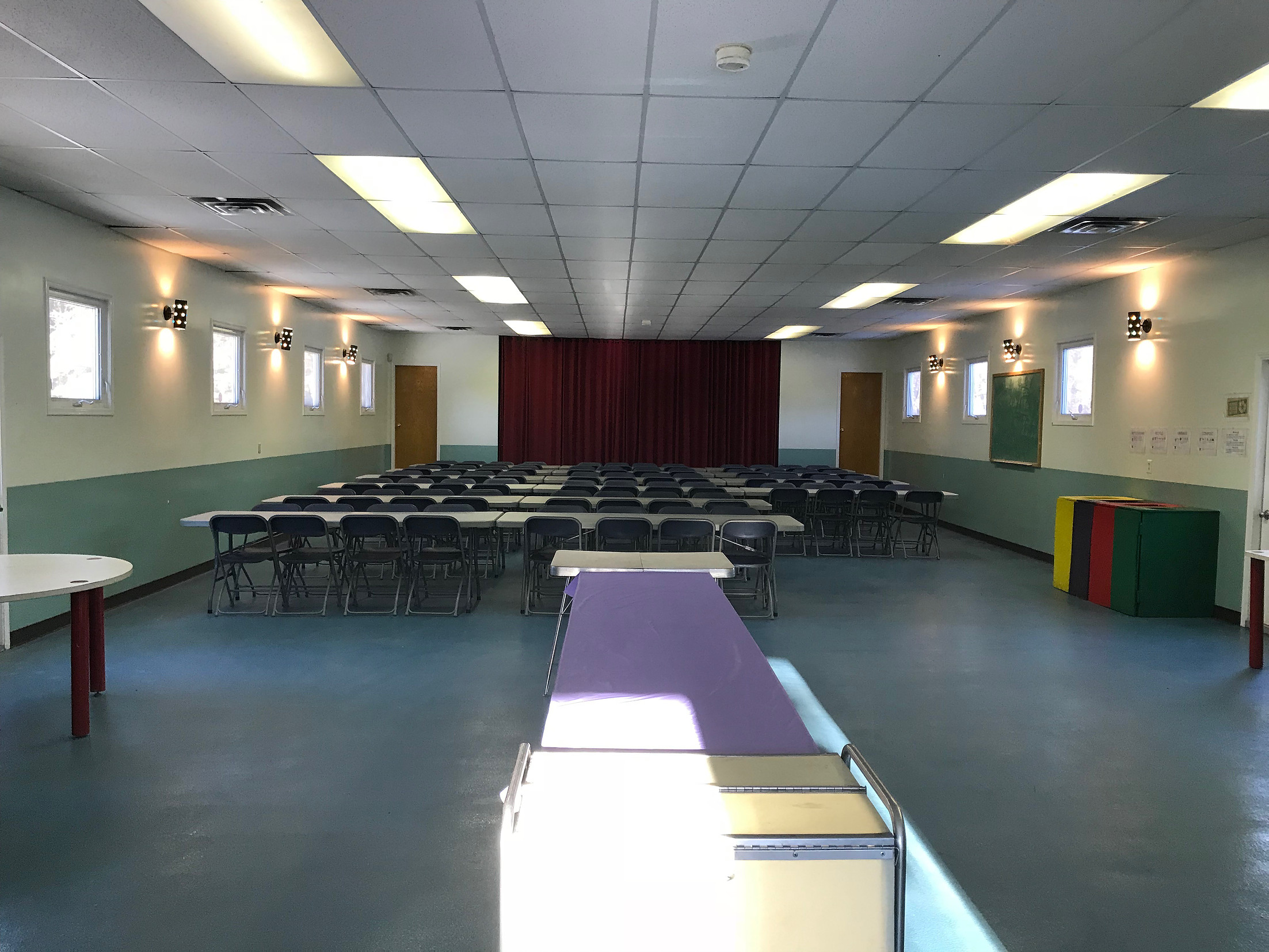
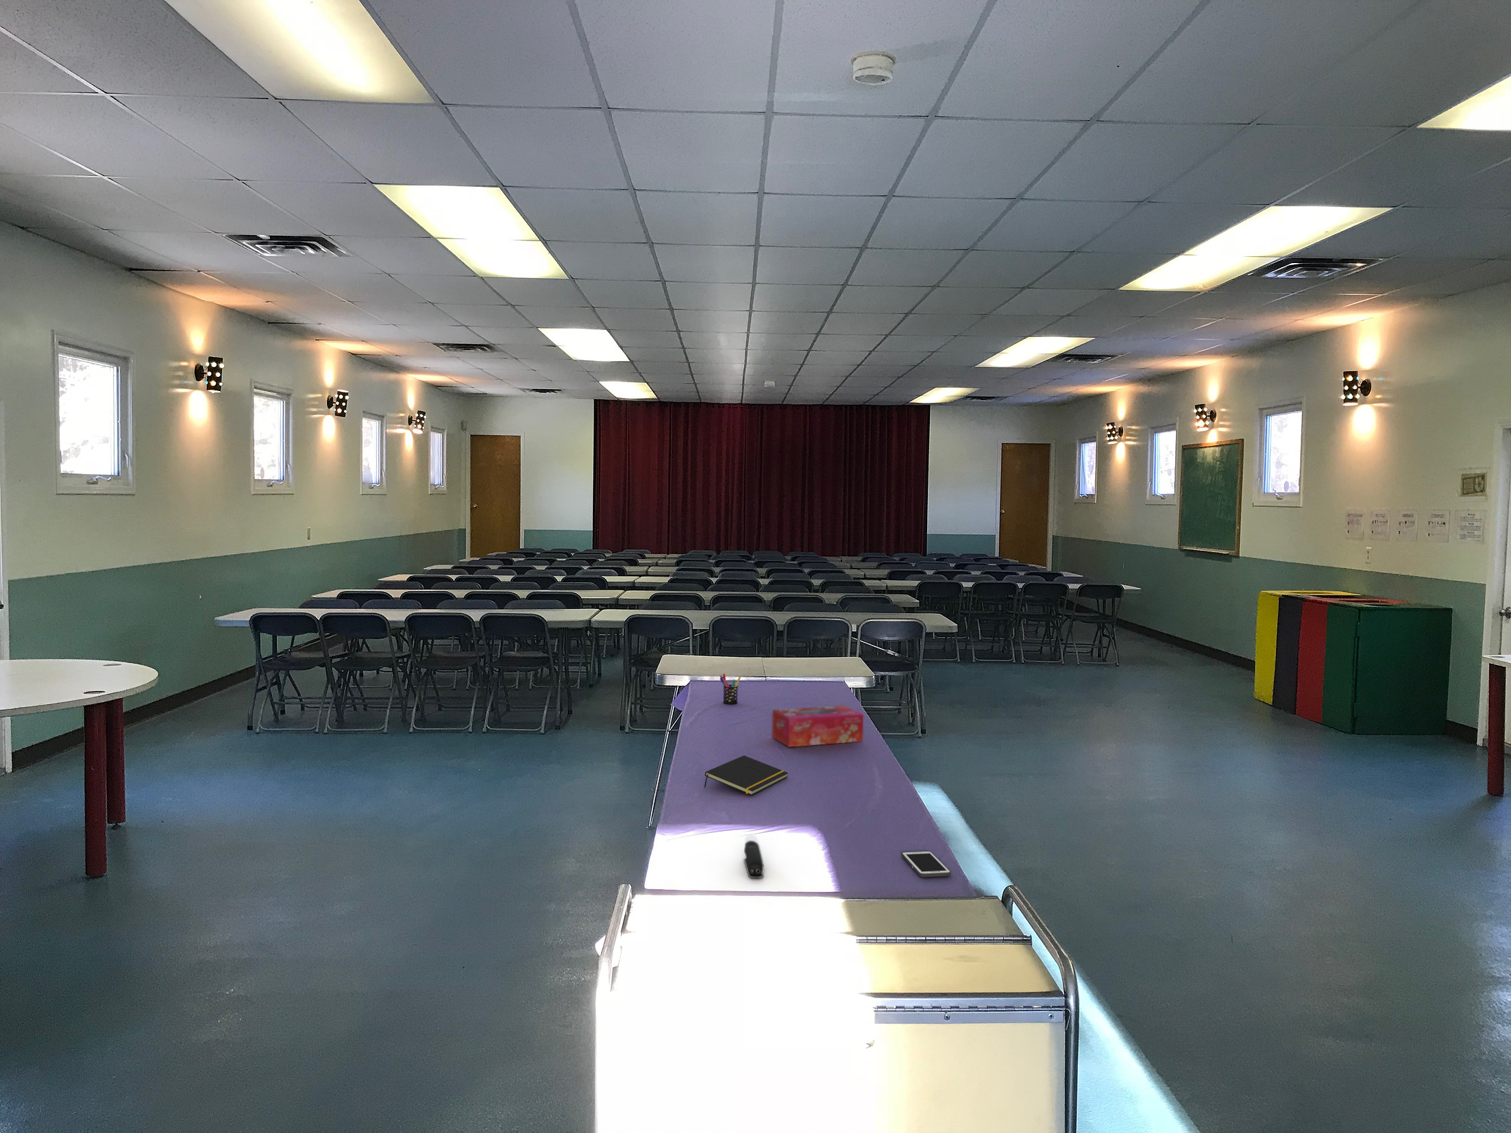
+ pen holder [719,674,742,705]
+ tissue box [772,705,864,749]
+ notepad [704,755,788,796]
+ stapler [743,840,764,878]
+ cell phone [901,850,951,878]
